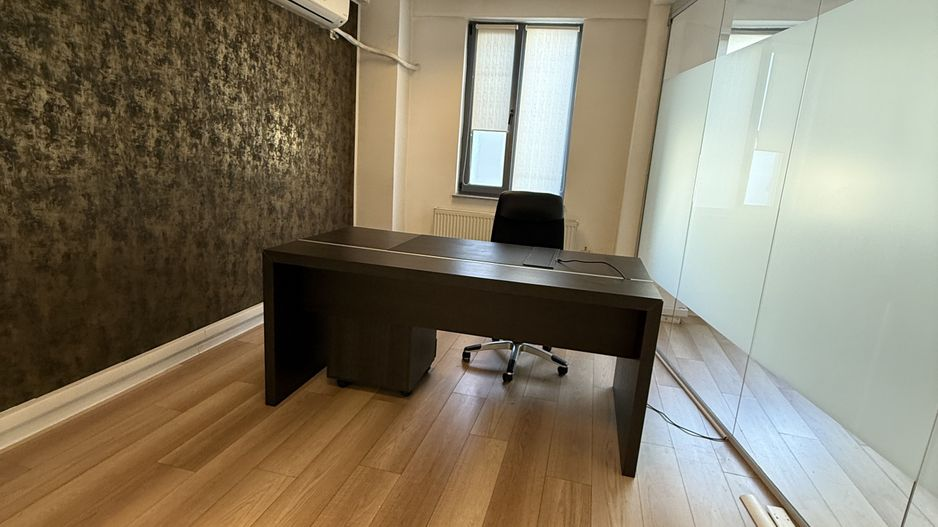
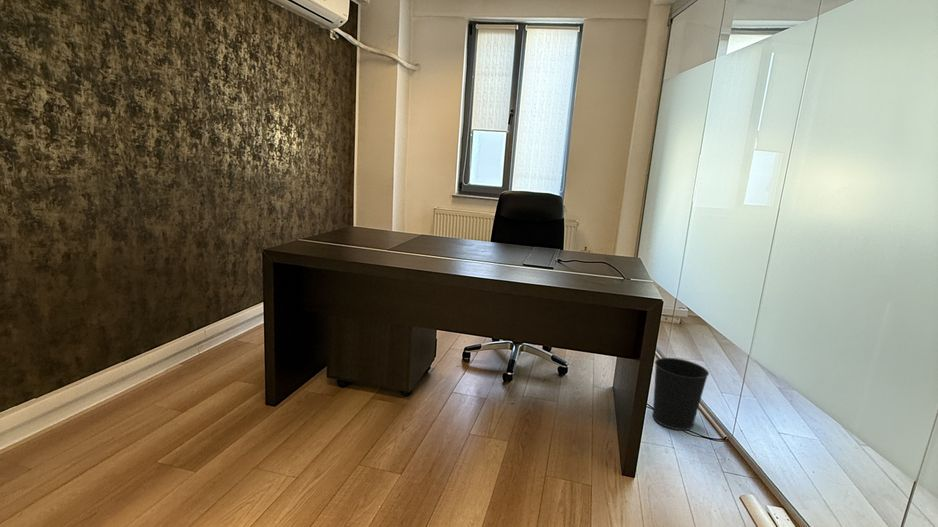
+ wastebasket [652,357,710,431]
